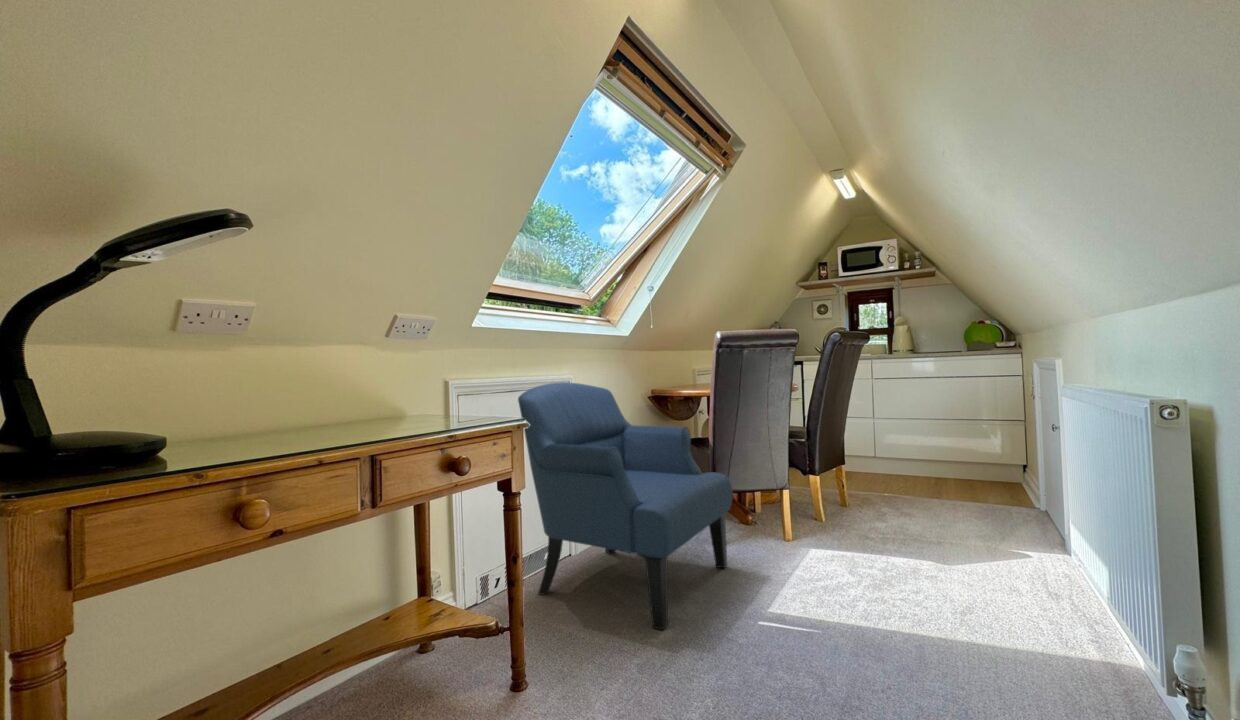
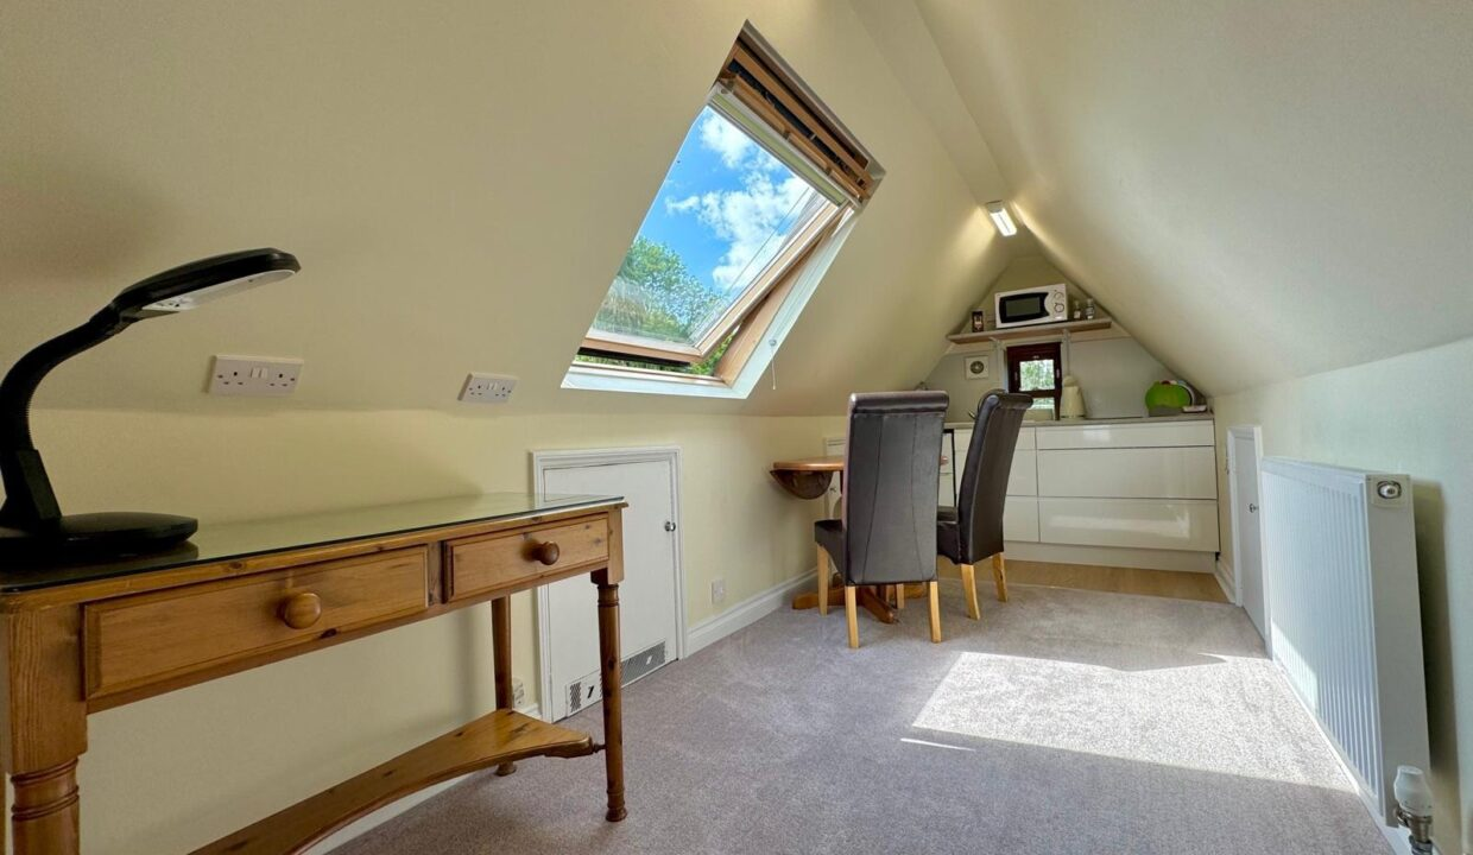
- chair [517,381,734,631]
